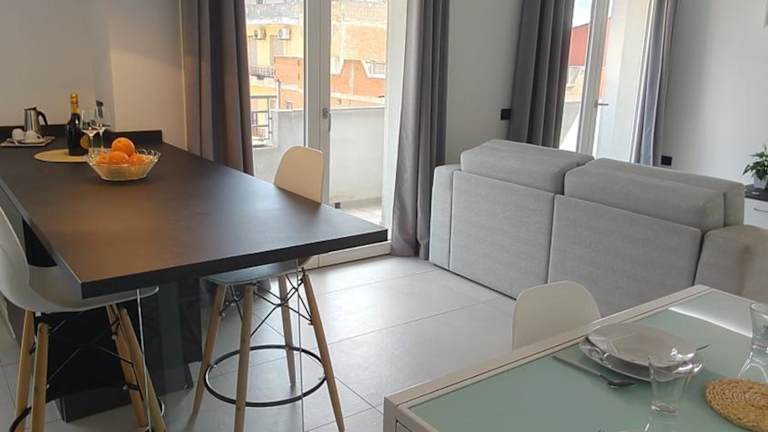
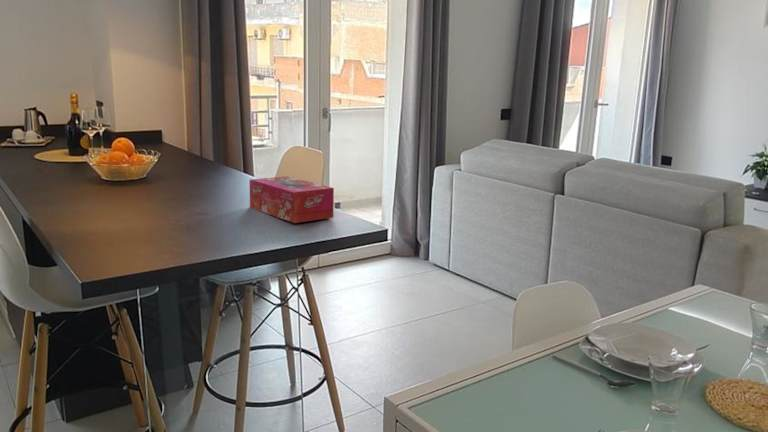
+ tissue box [249,175,335,224]
